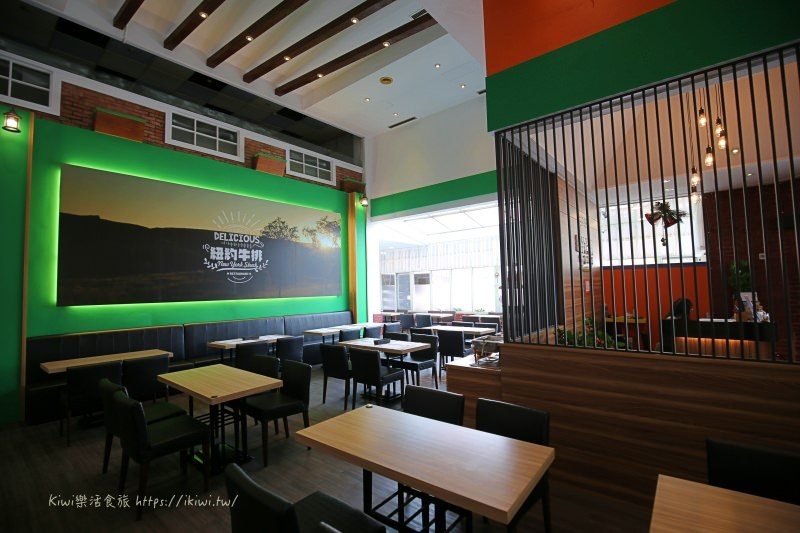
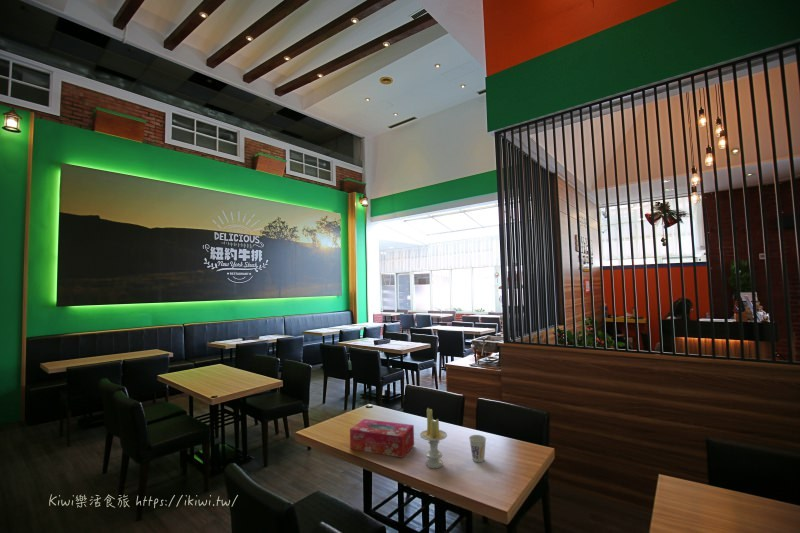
+ cup [468,434,487,463]
+ tissue box [349,418,415,459]
+ candle [419,407,448,469]
